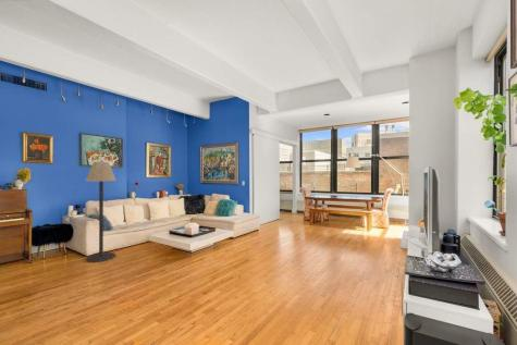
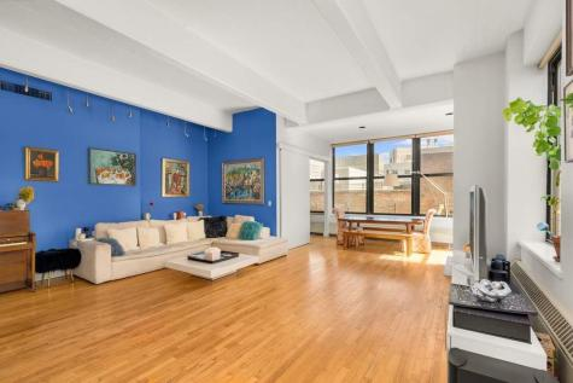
- floor lamp [85,161,116,263]
